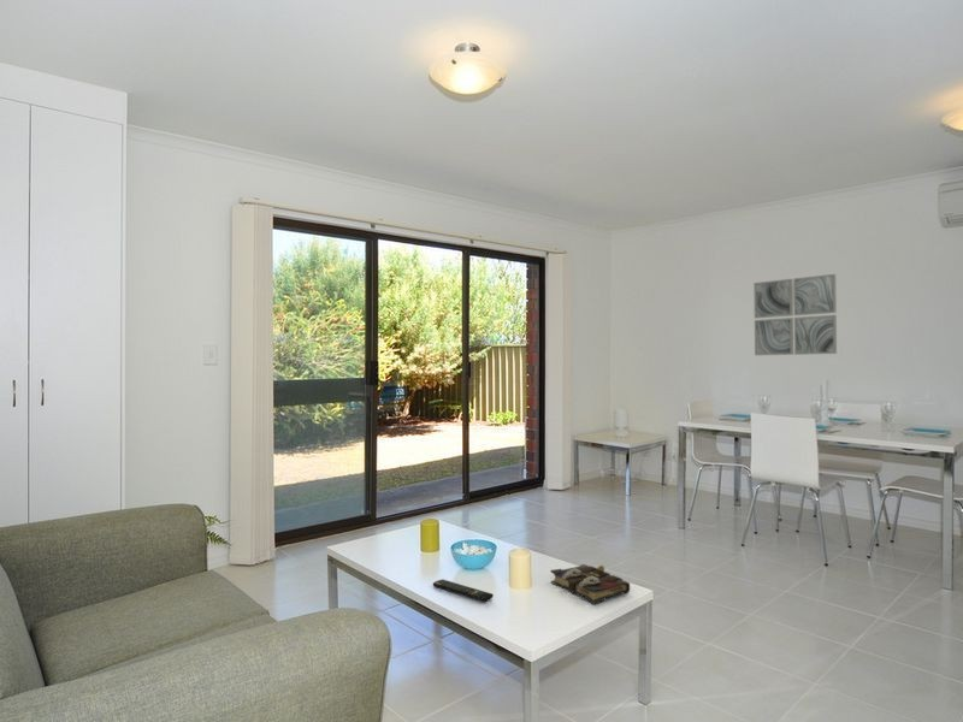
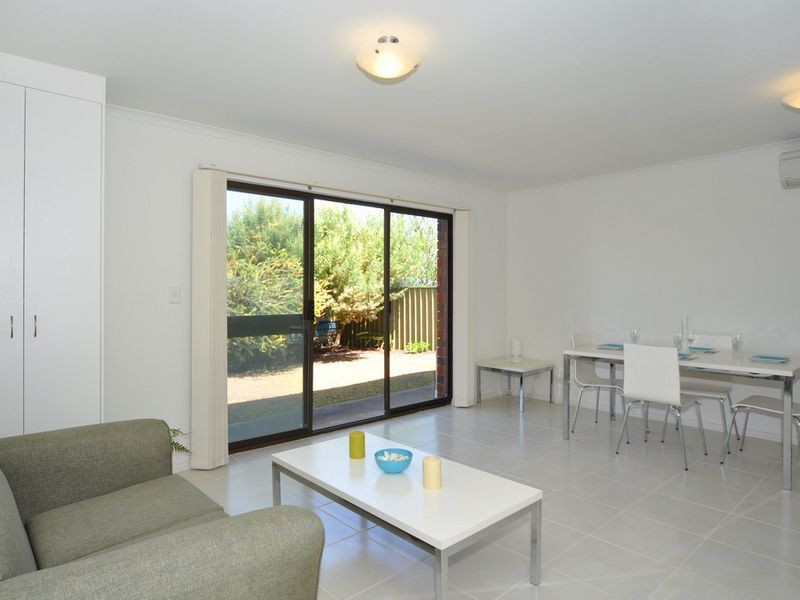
- book [550,563,631,605]
- wall art [752,273,838,356]
- remote control [432,579,495,603]
